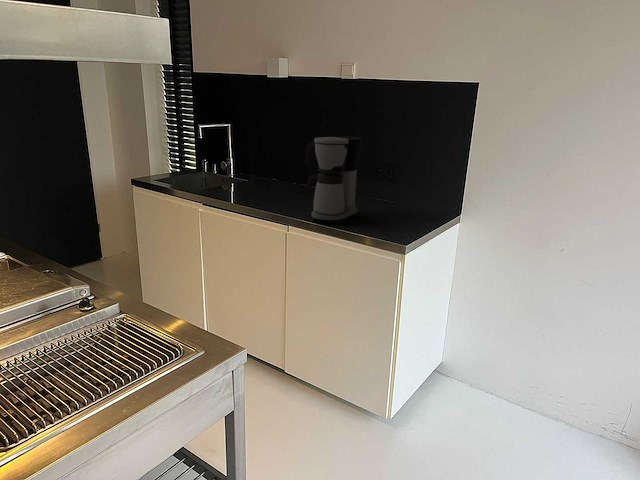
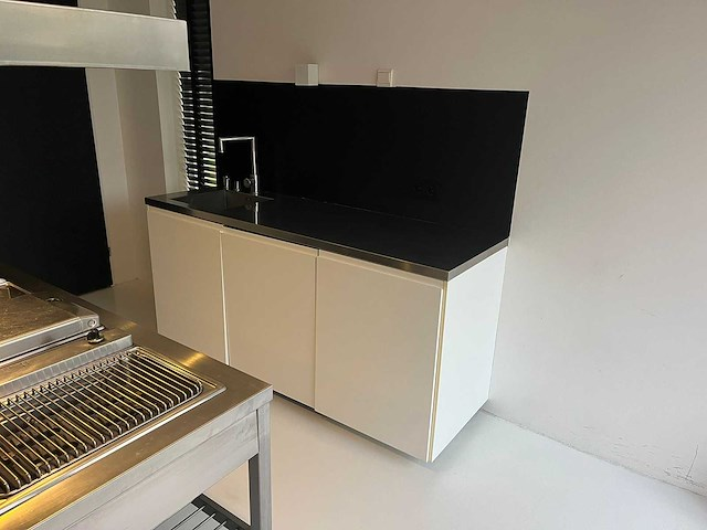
- coffee maker [304,135,362,224]
